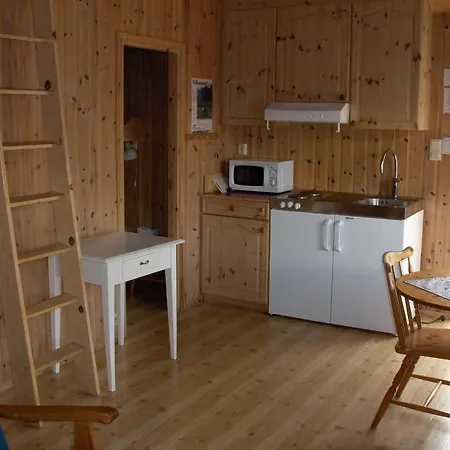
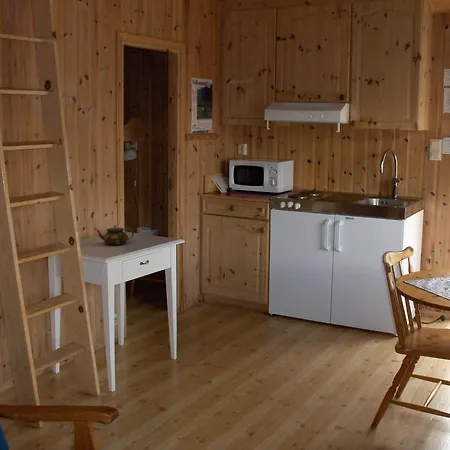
+ teapot [96,224,135,246]
